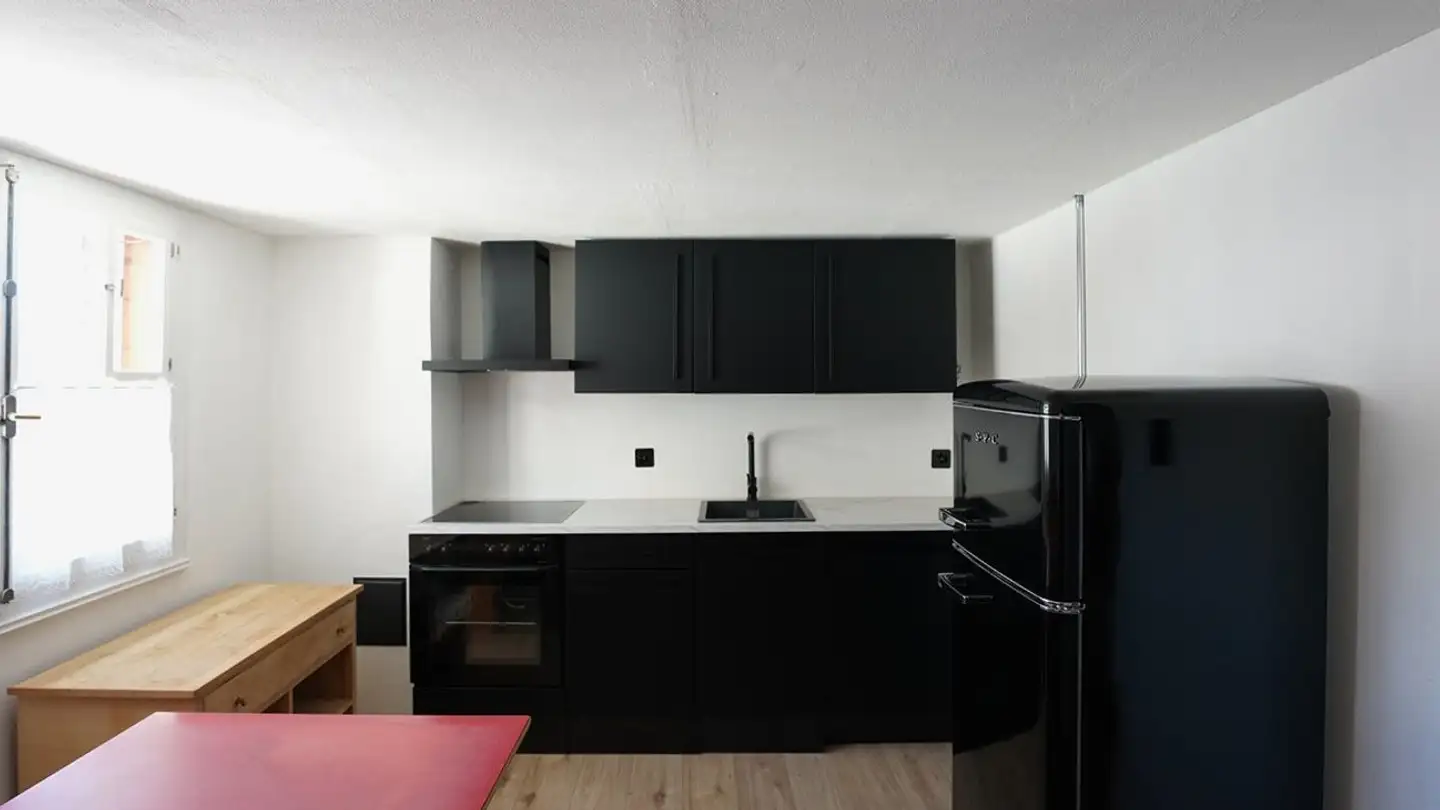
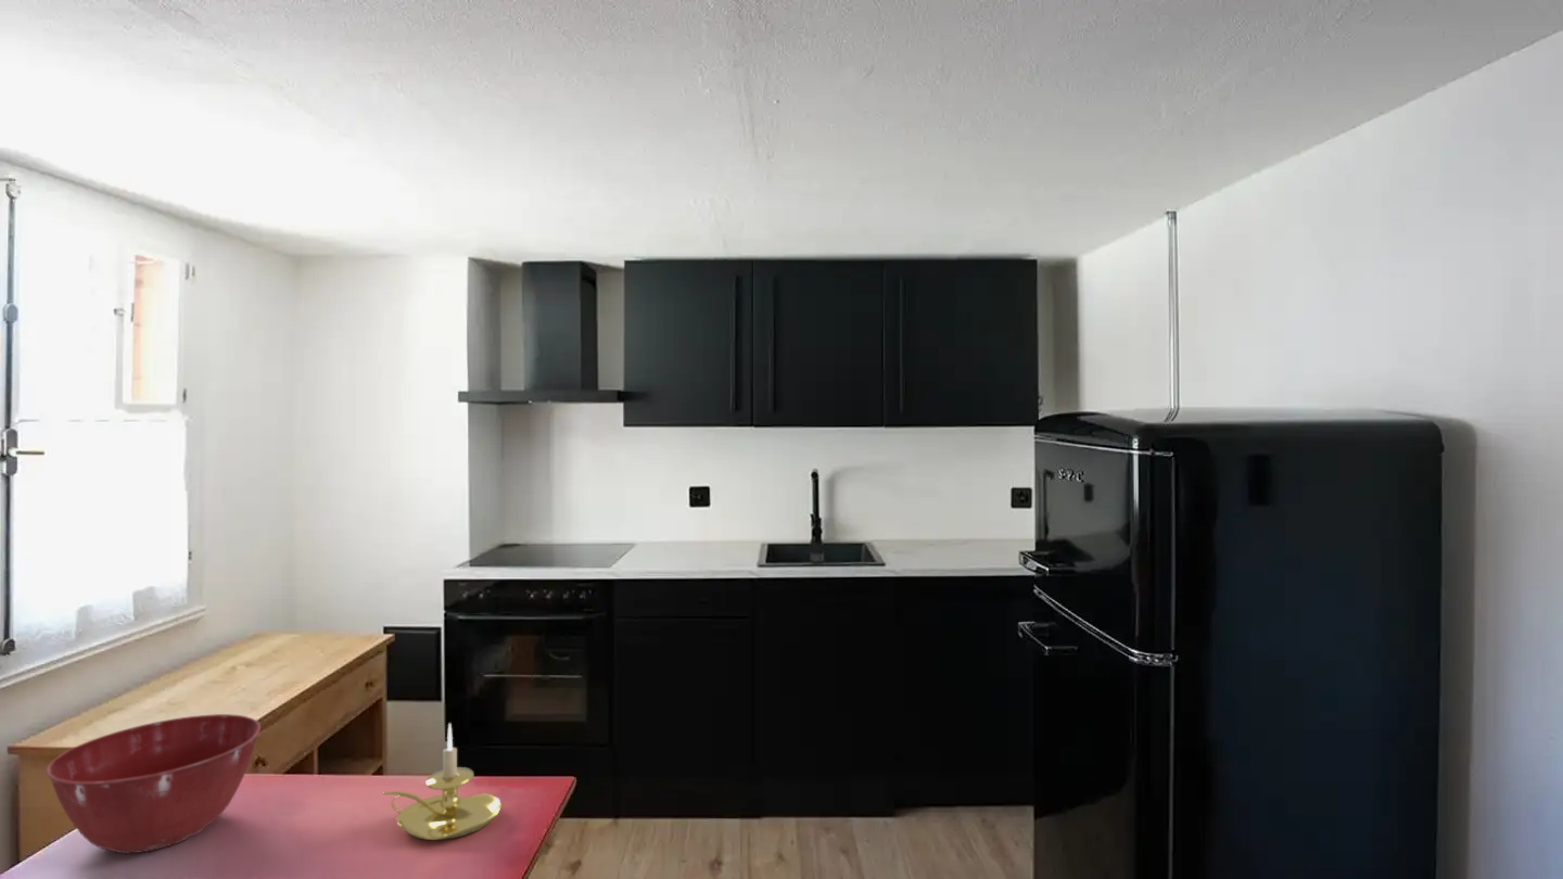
+ mixing bowl [45,713,262,854]
+ candle holder [382,722,503,841]
